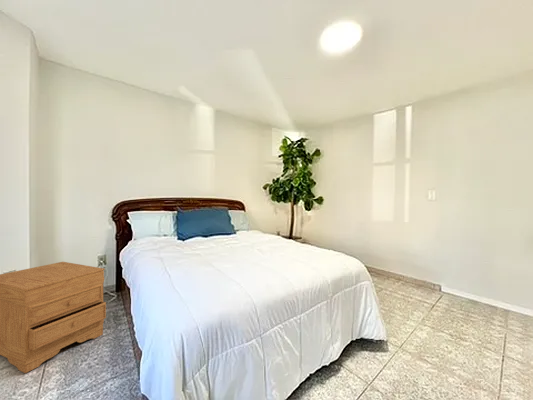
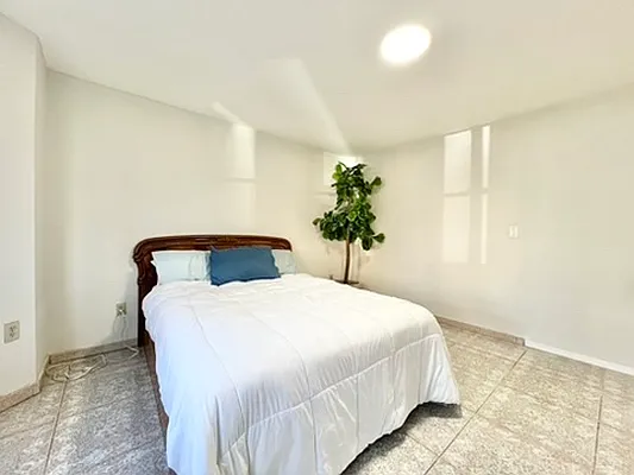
- nightstand [0,261,107,374]
